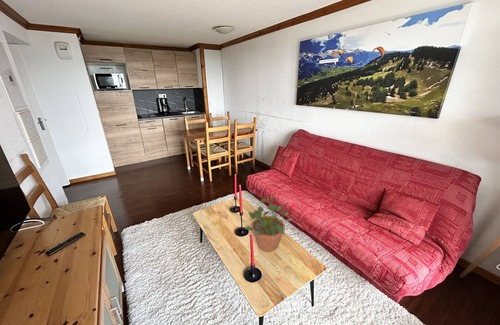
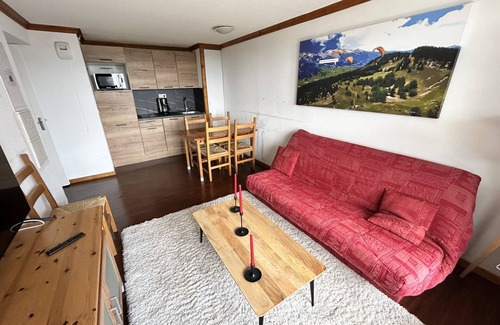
- potted plant [244,197,293,253]
